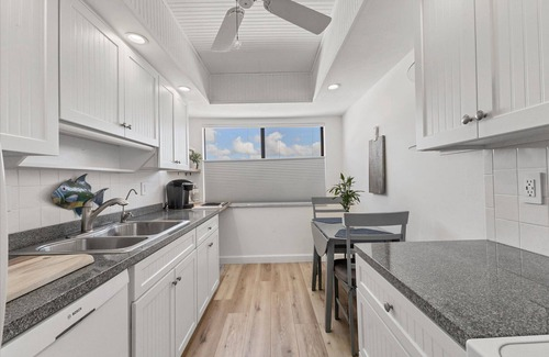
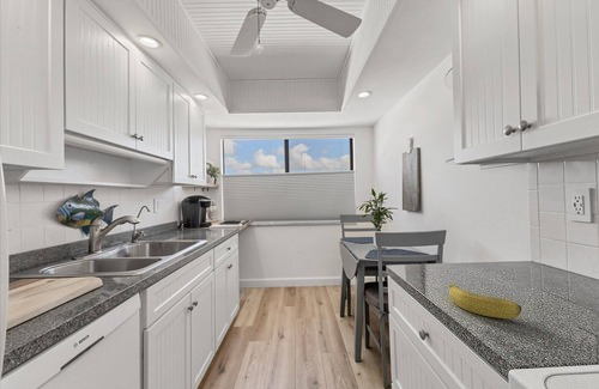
+ banana [448,284,522,320]
